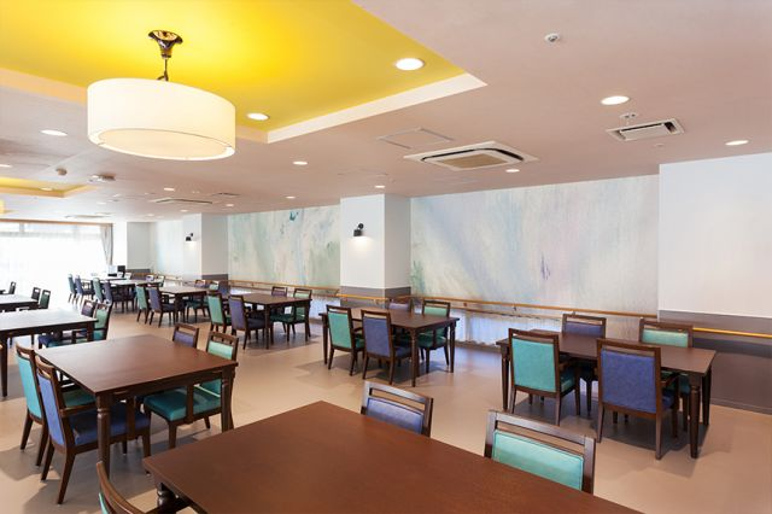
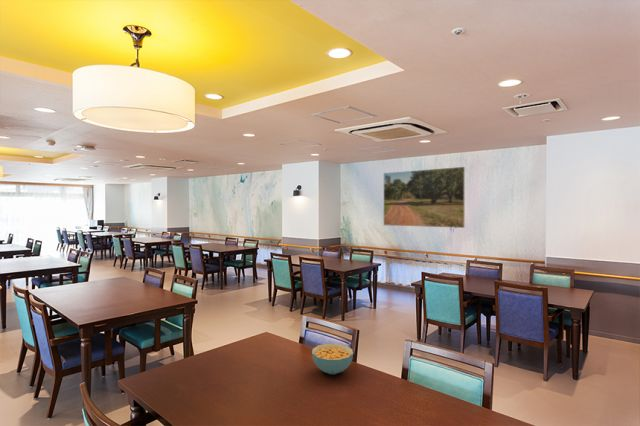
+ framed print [383,166,466,229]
+ cereal bowl [311,343,354,375]
